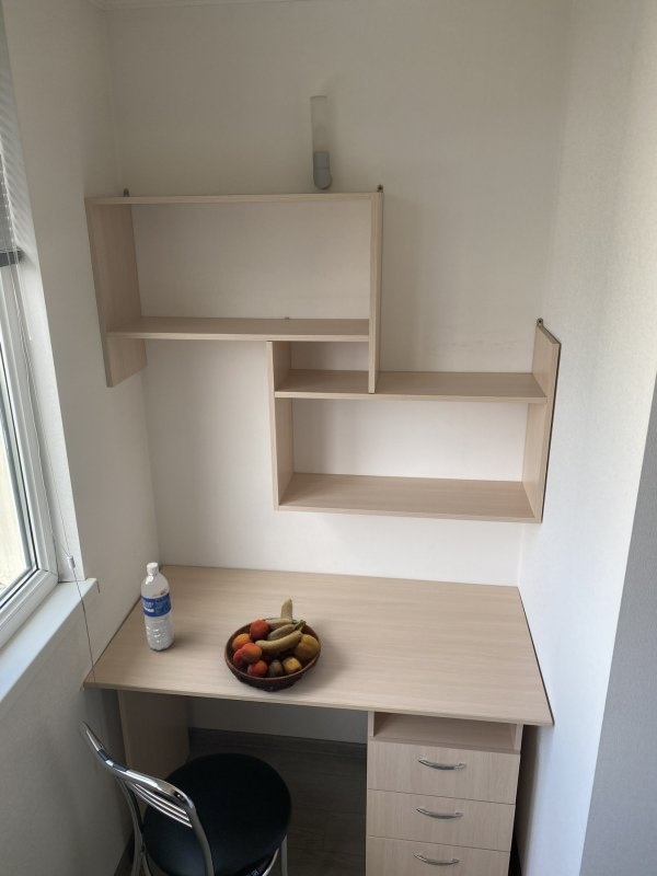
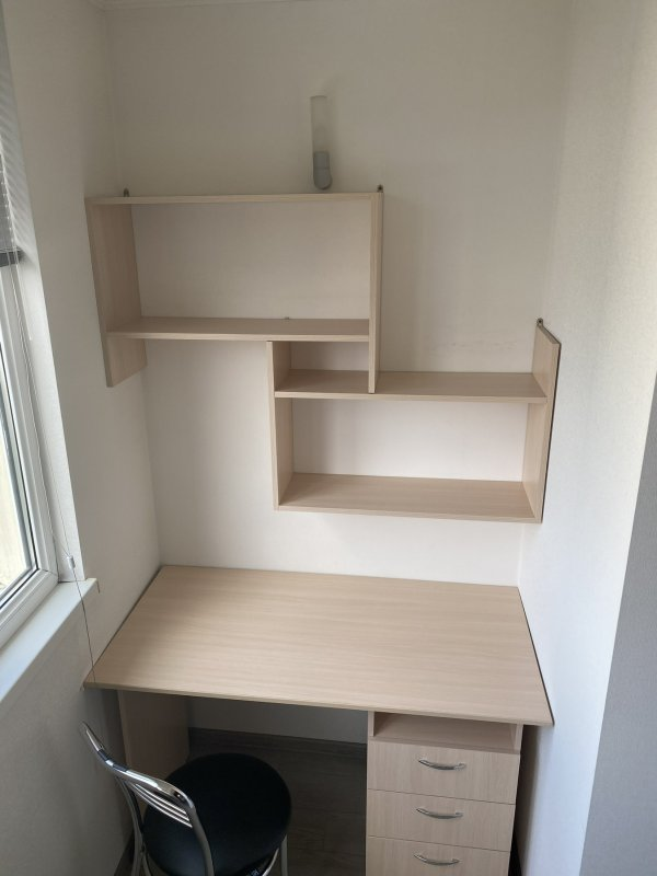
- fruit bowl [223,598,322,693]
- water bottle [140,562,175,652]
